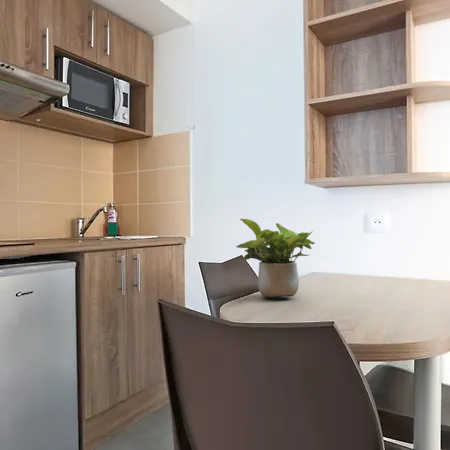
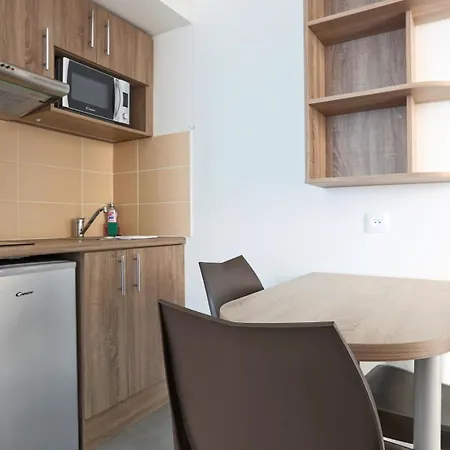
- potted plant [235,218,316,299]
